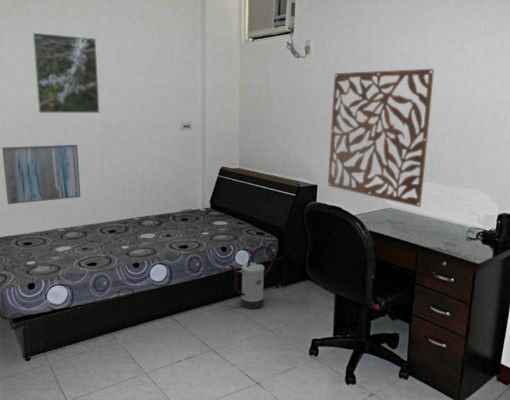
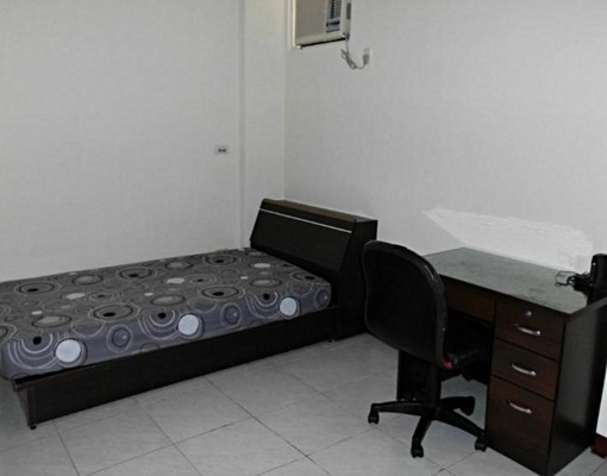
- watering can [229,245,275,310]
- wall art [1,144,81,205]
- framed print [31,32,101,114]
- wall panel [327,68,435,208]
